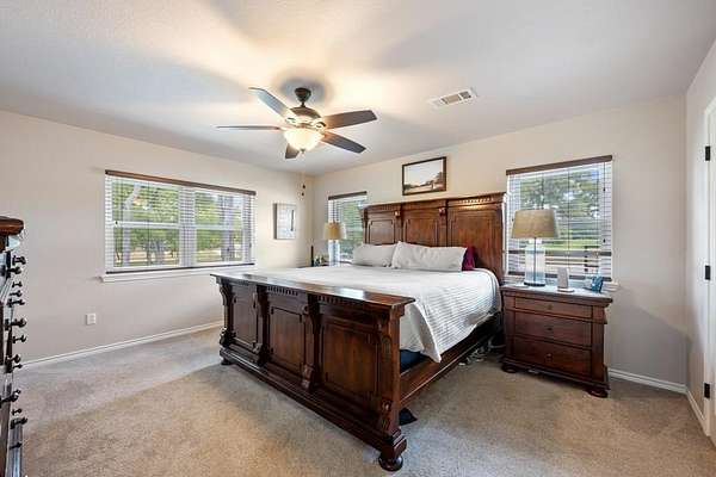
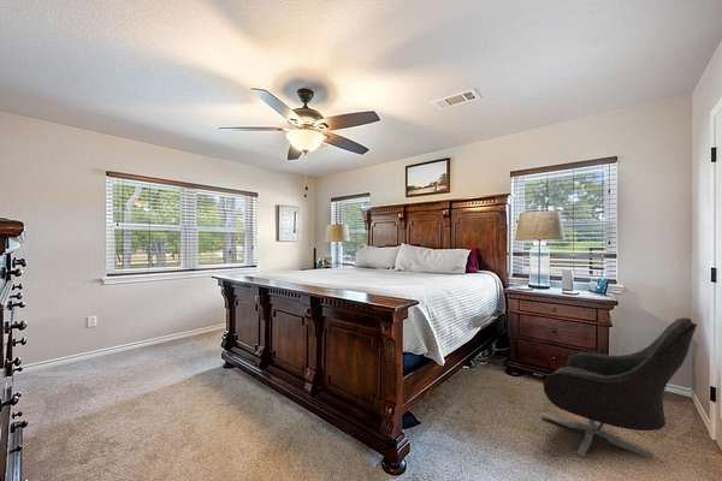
+ armchair [540,316,698,461]
